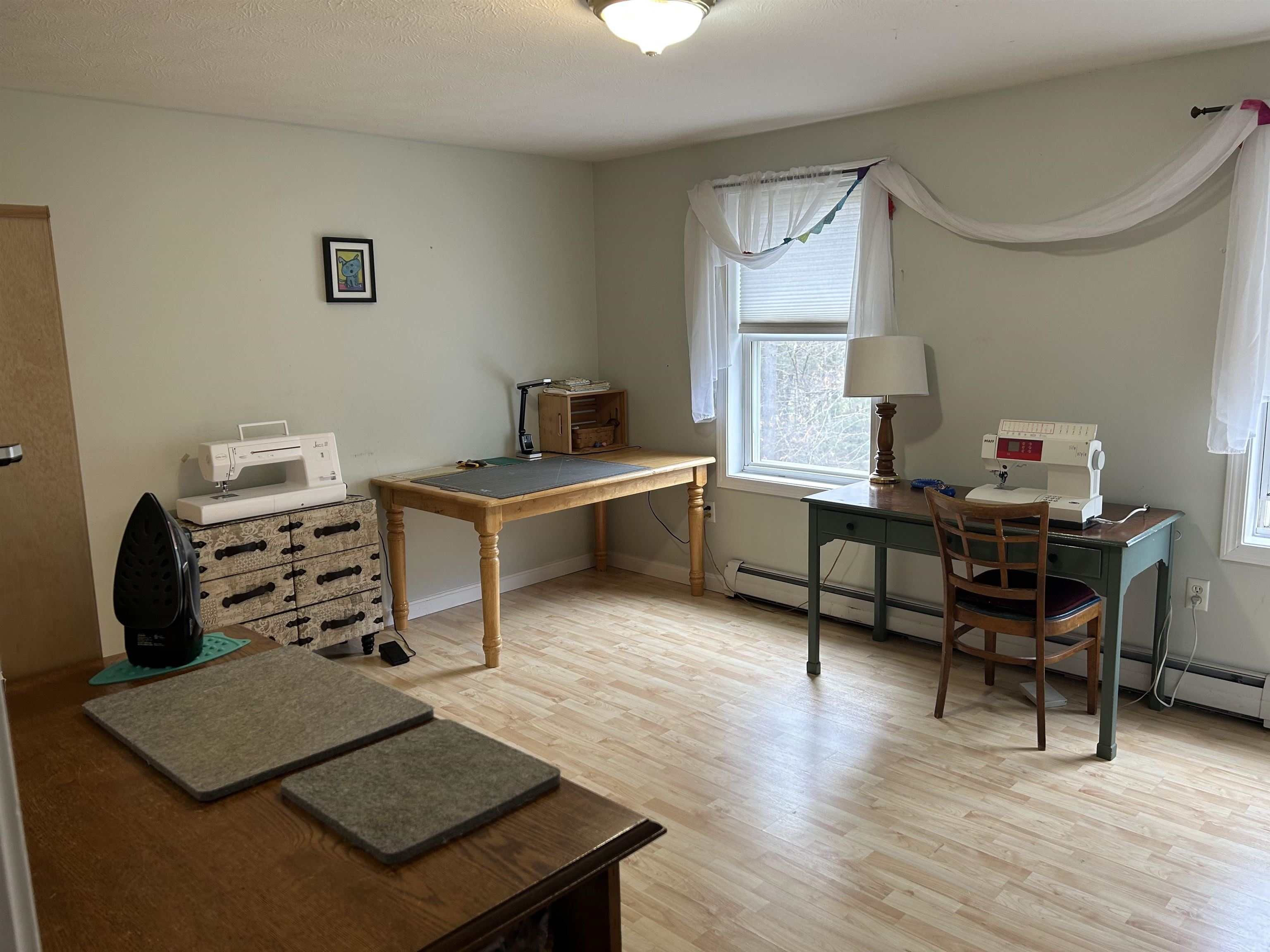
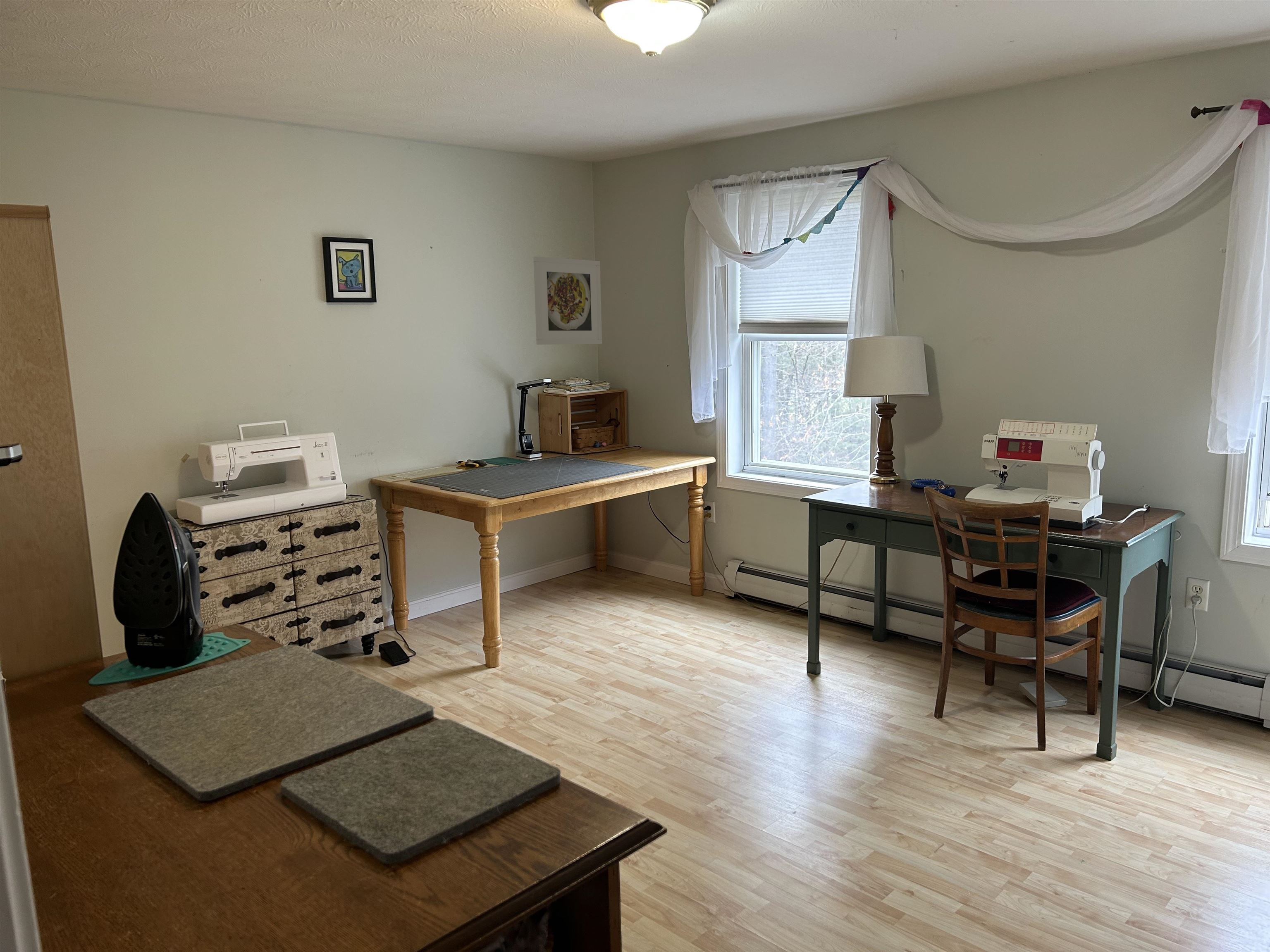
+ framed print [533,256,602,345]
